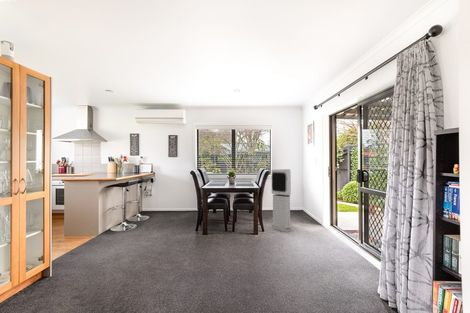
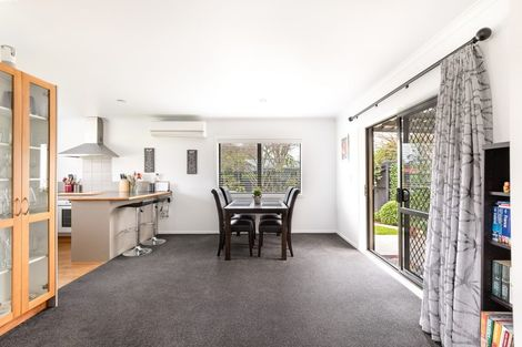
- air purifier [271,168,292,233]
